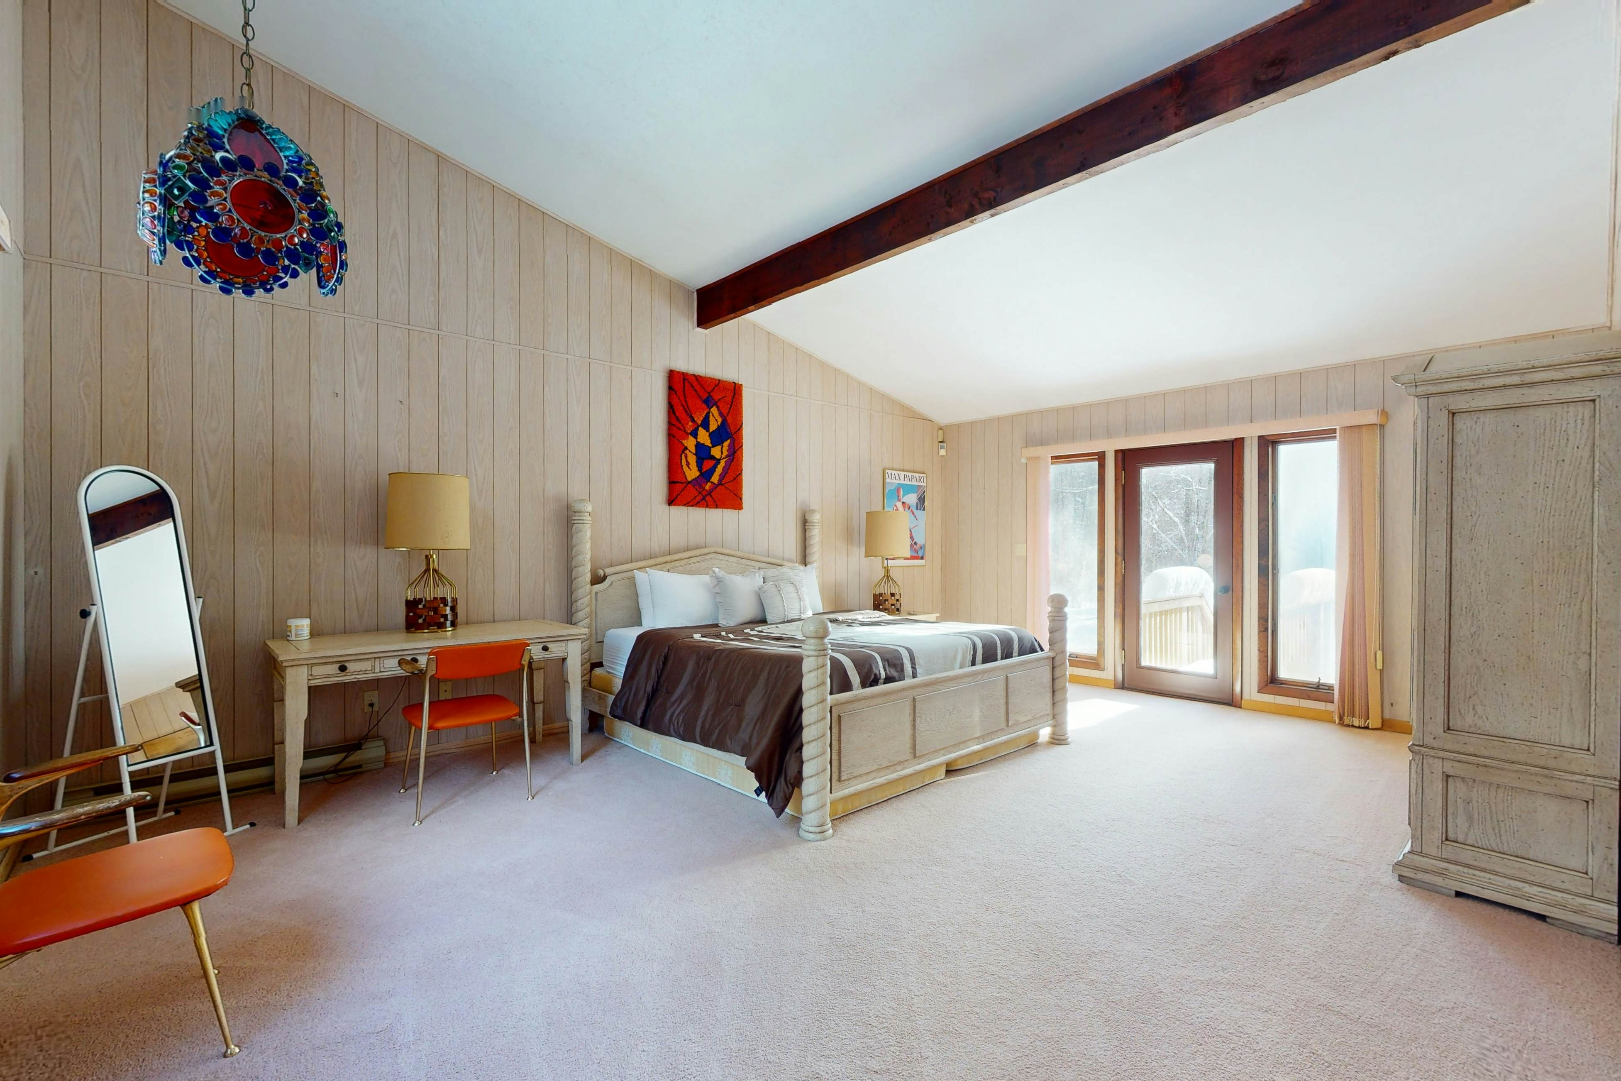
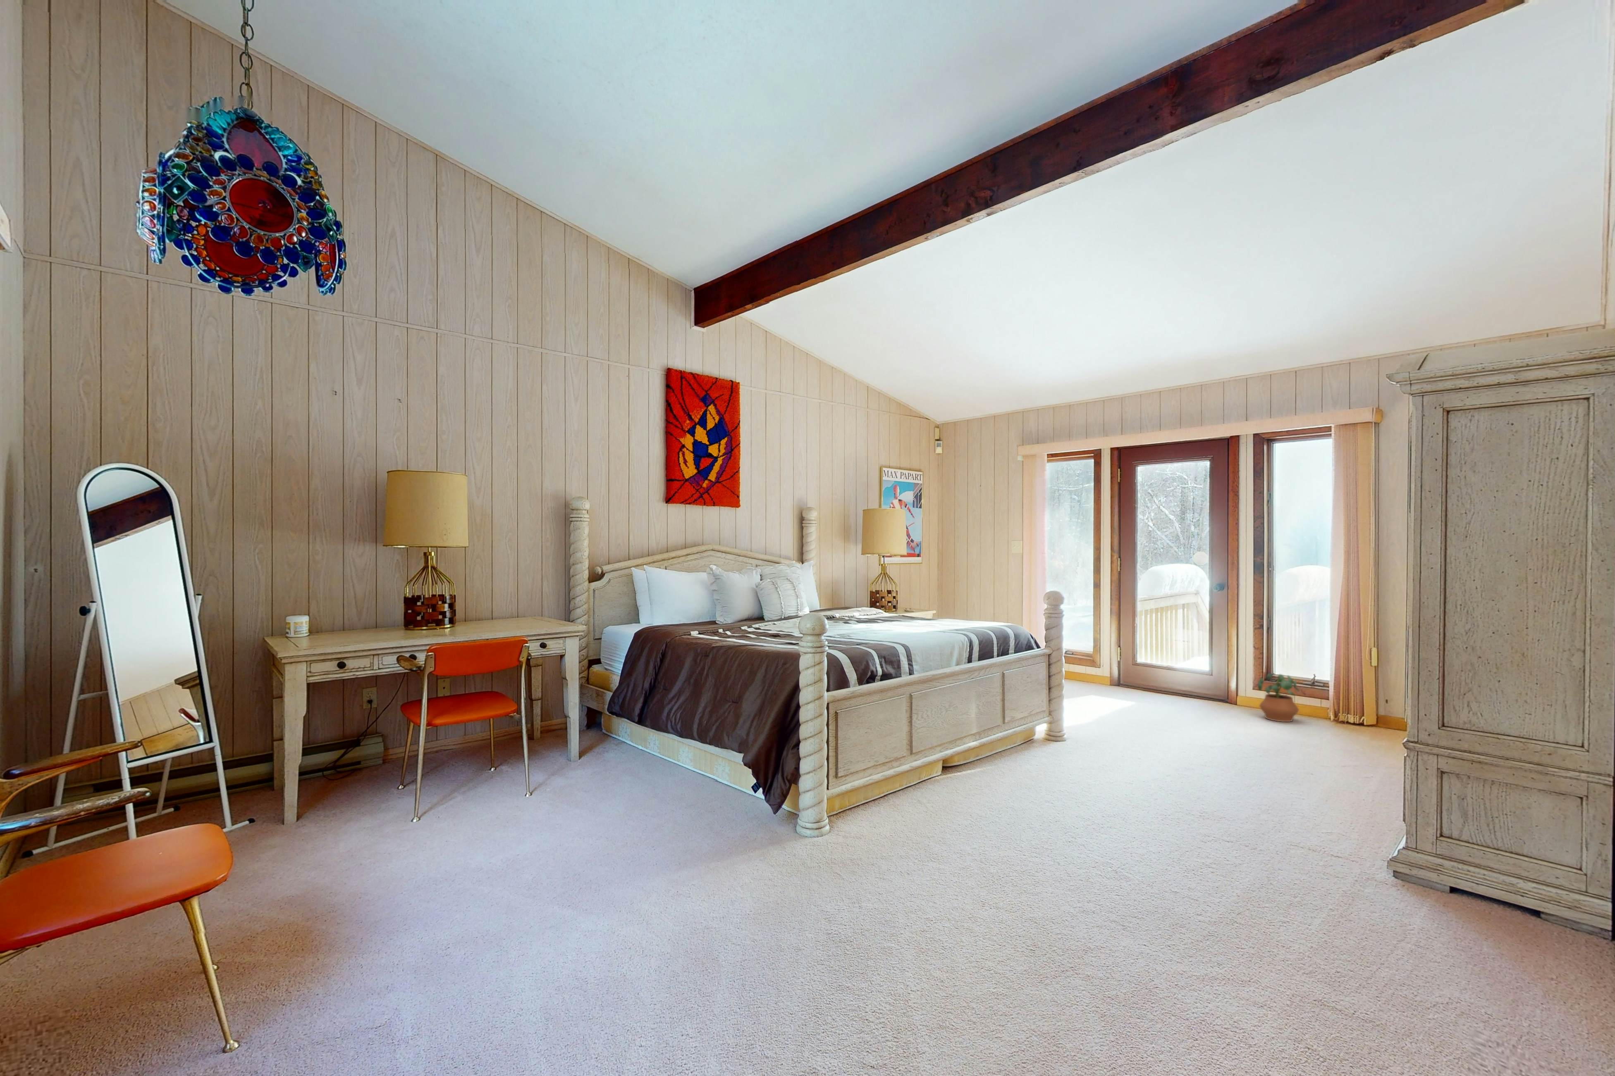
+ potted plant [1257,672,1300,722]
